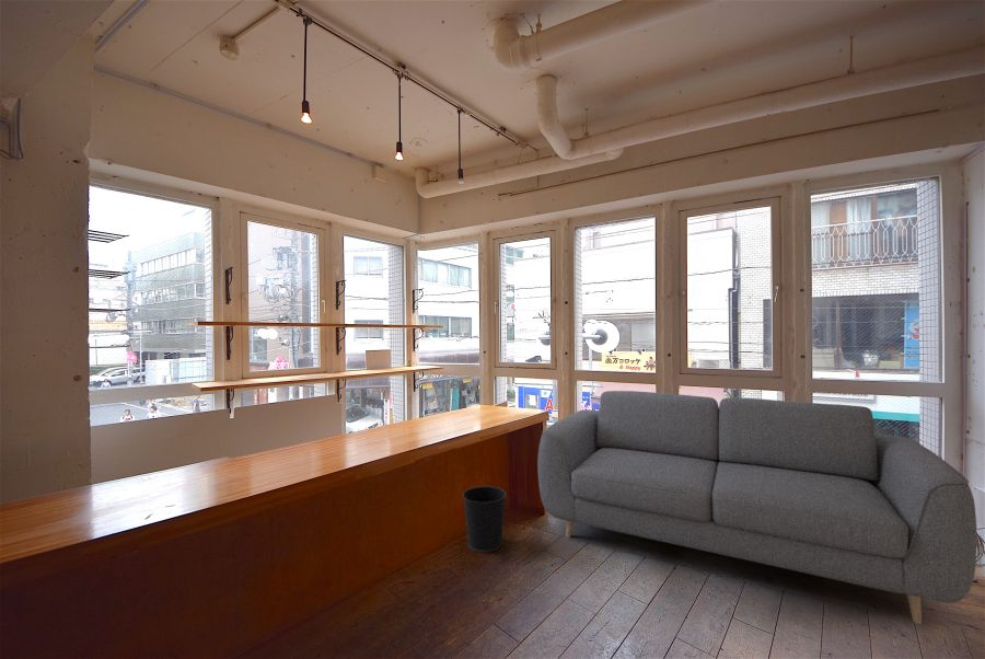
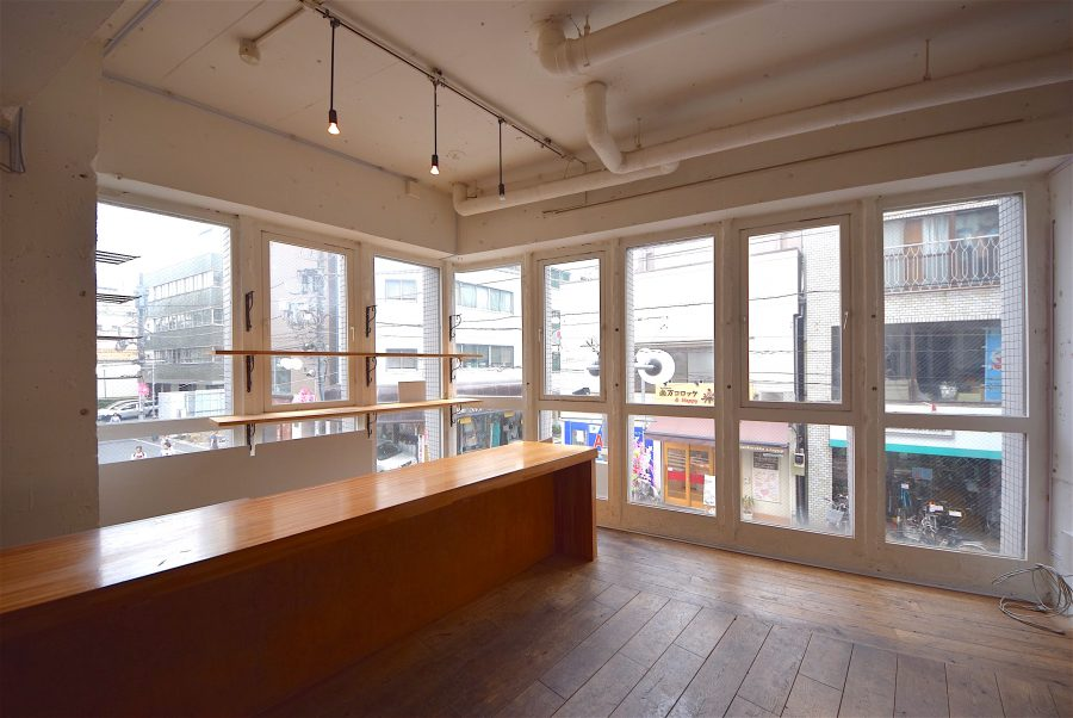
- wastebasket [462,485,507,554]
- sofa [536,390,978,625]
